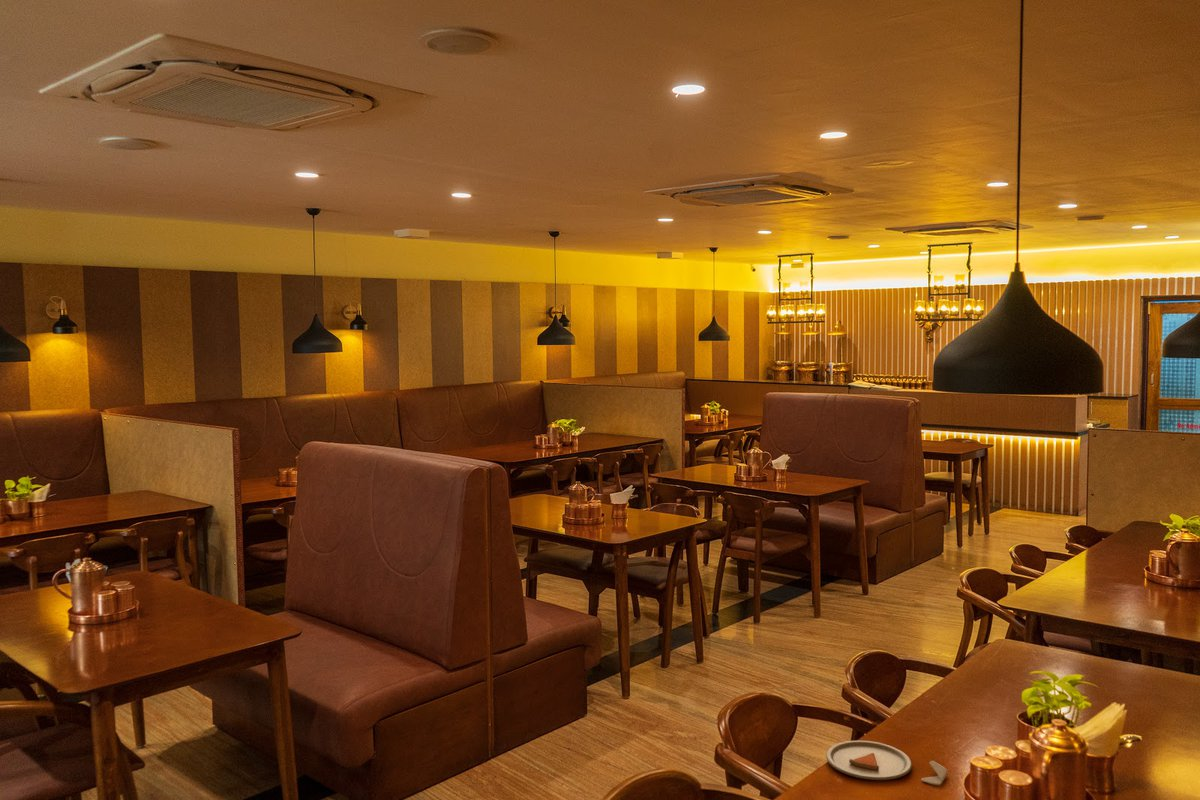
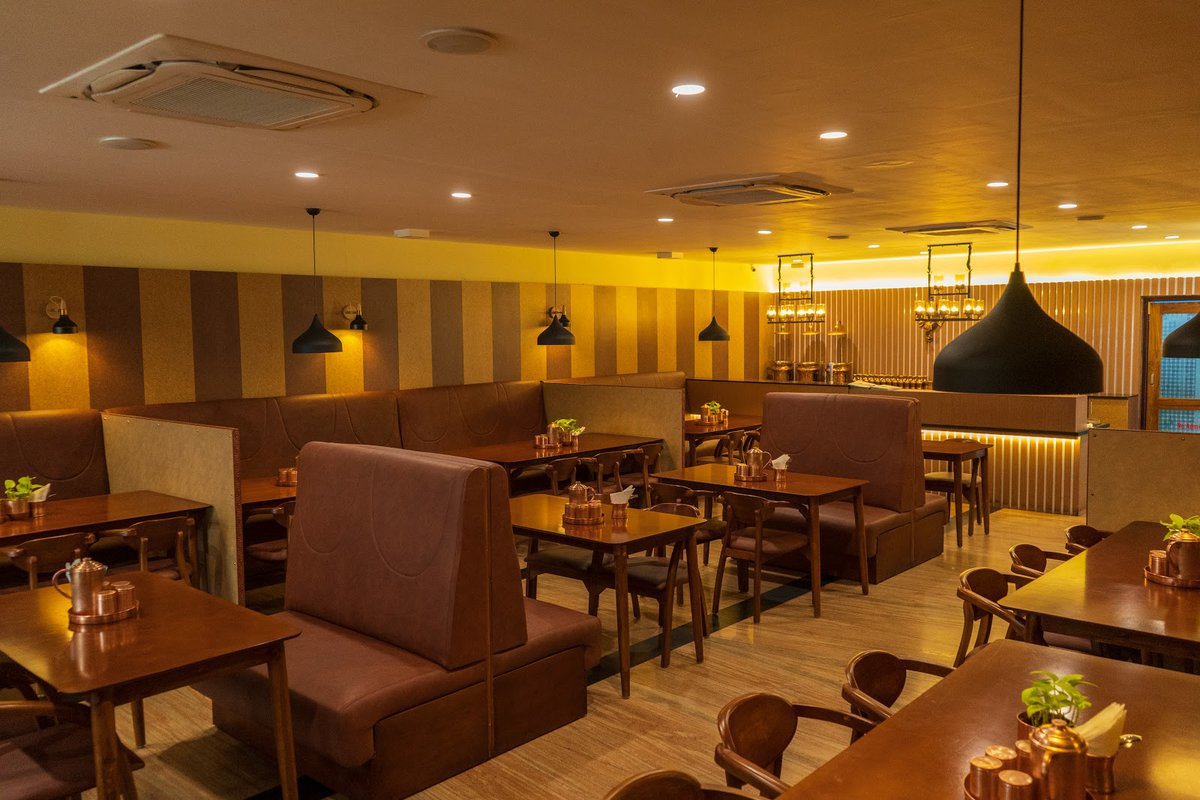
- dinner plate [825,740,948,786]
